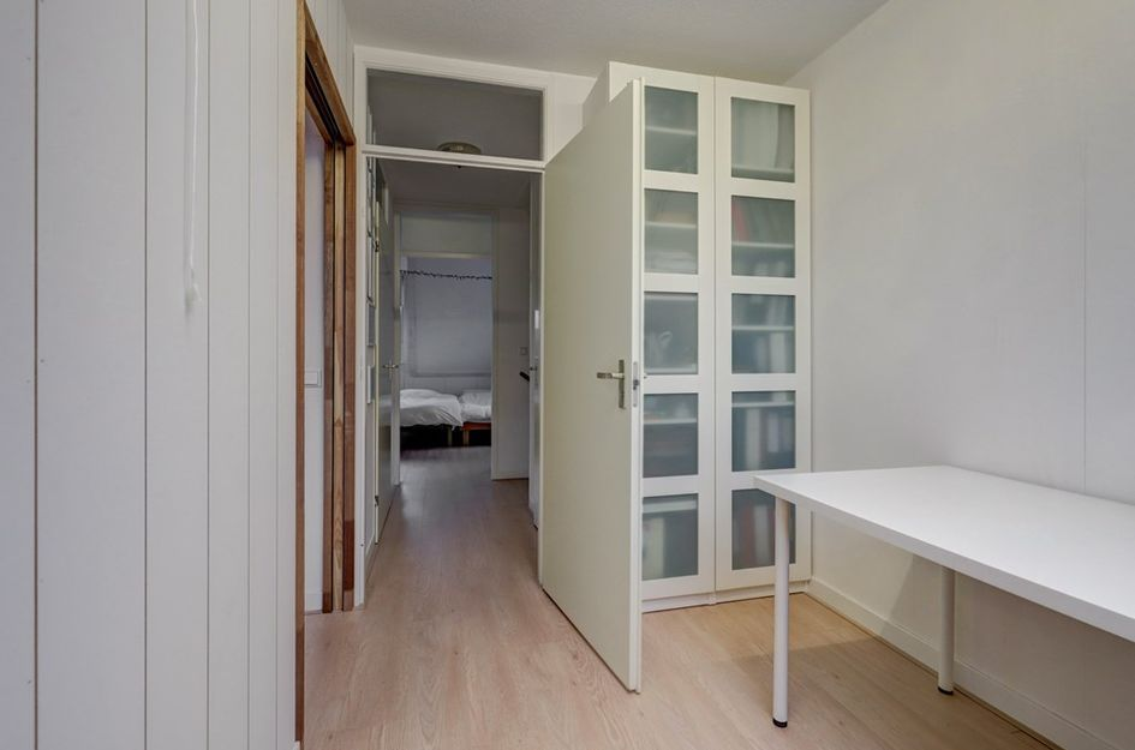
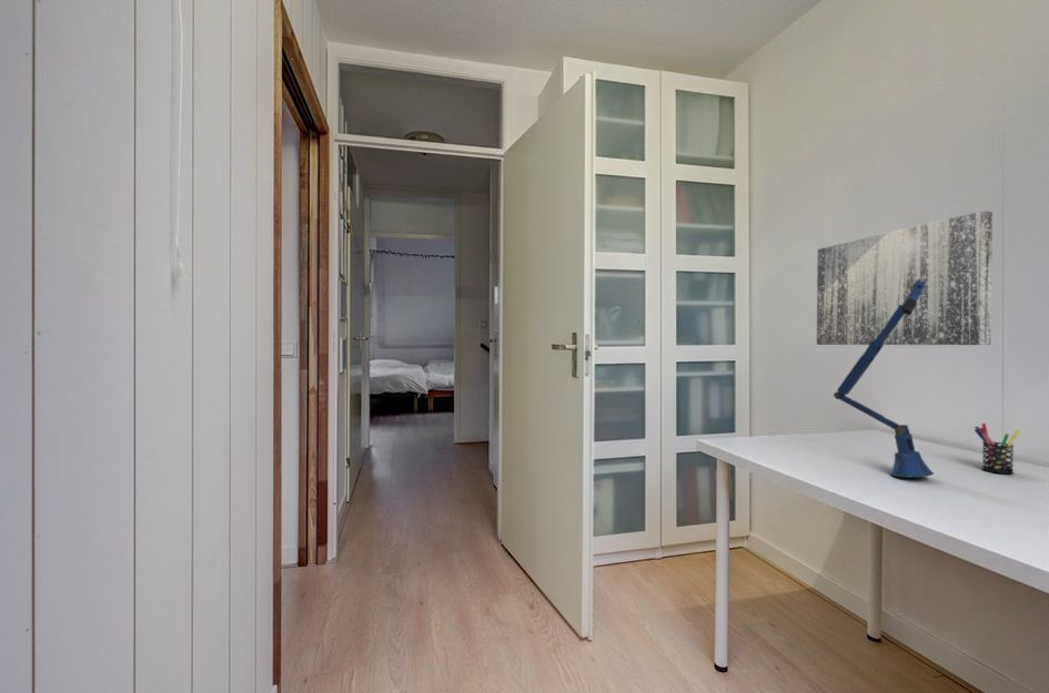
+ pen holder [974,422,1021,475]
+ wall art [816,210,993,346]
+ desk lamp [833,278,935,479]
